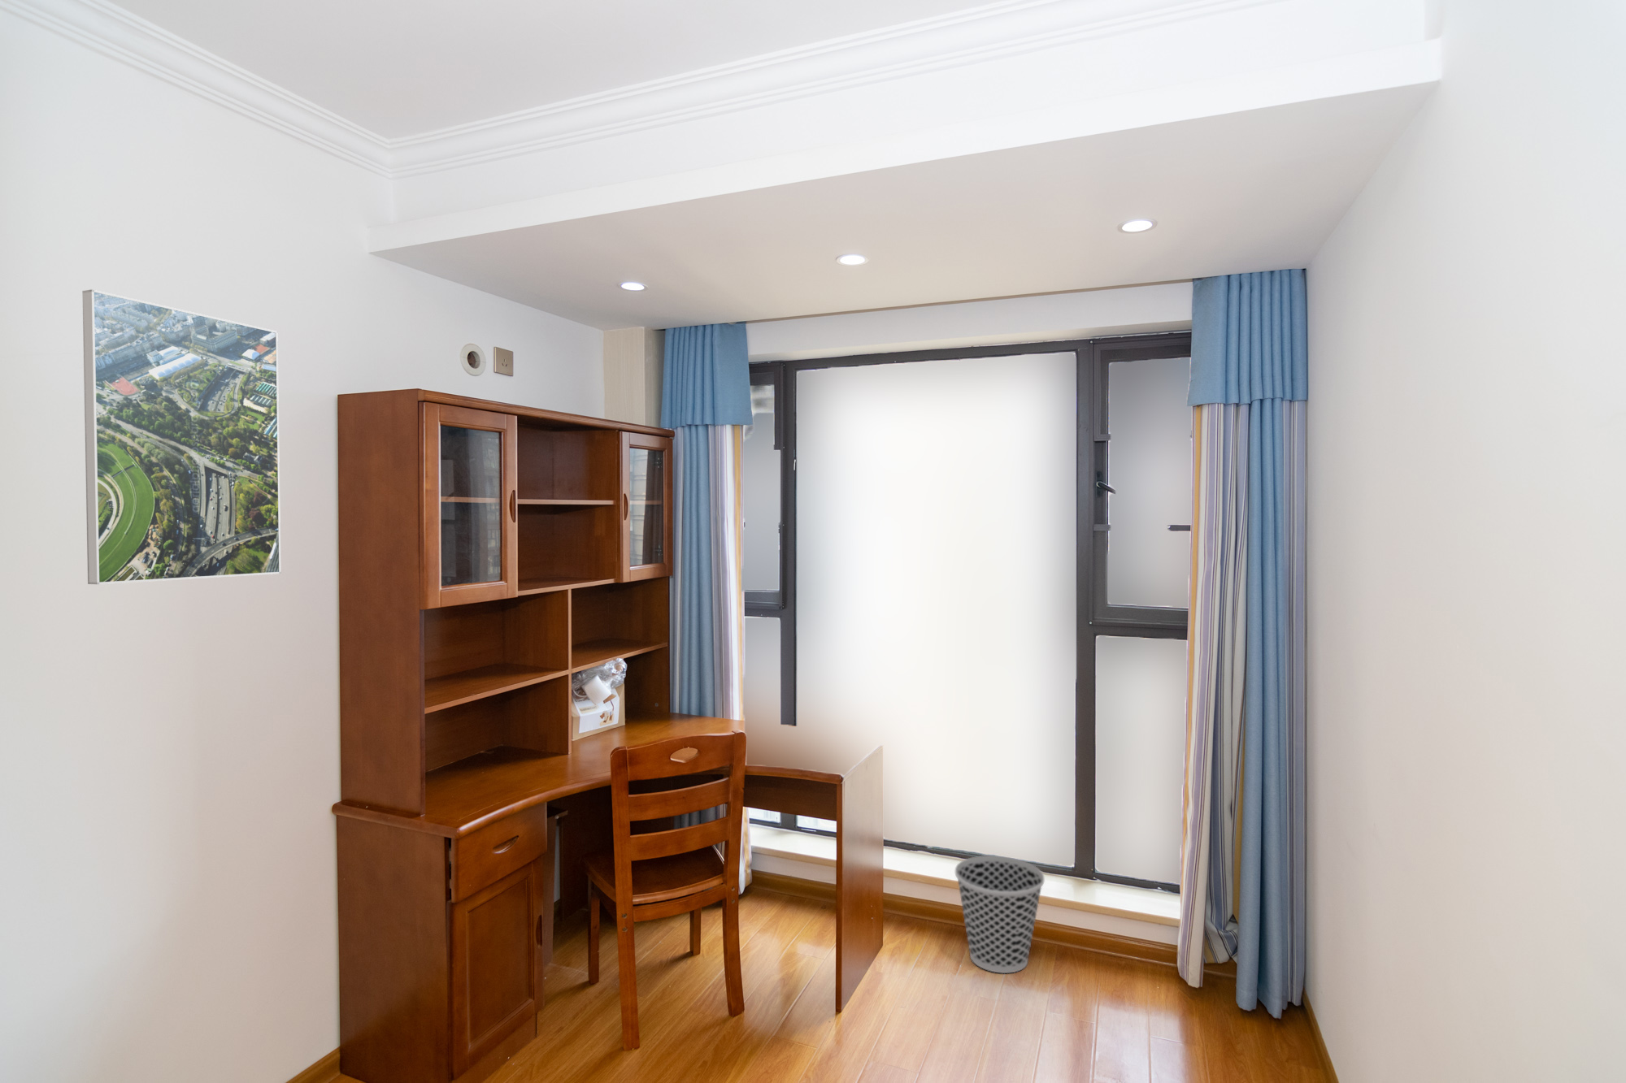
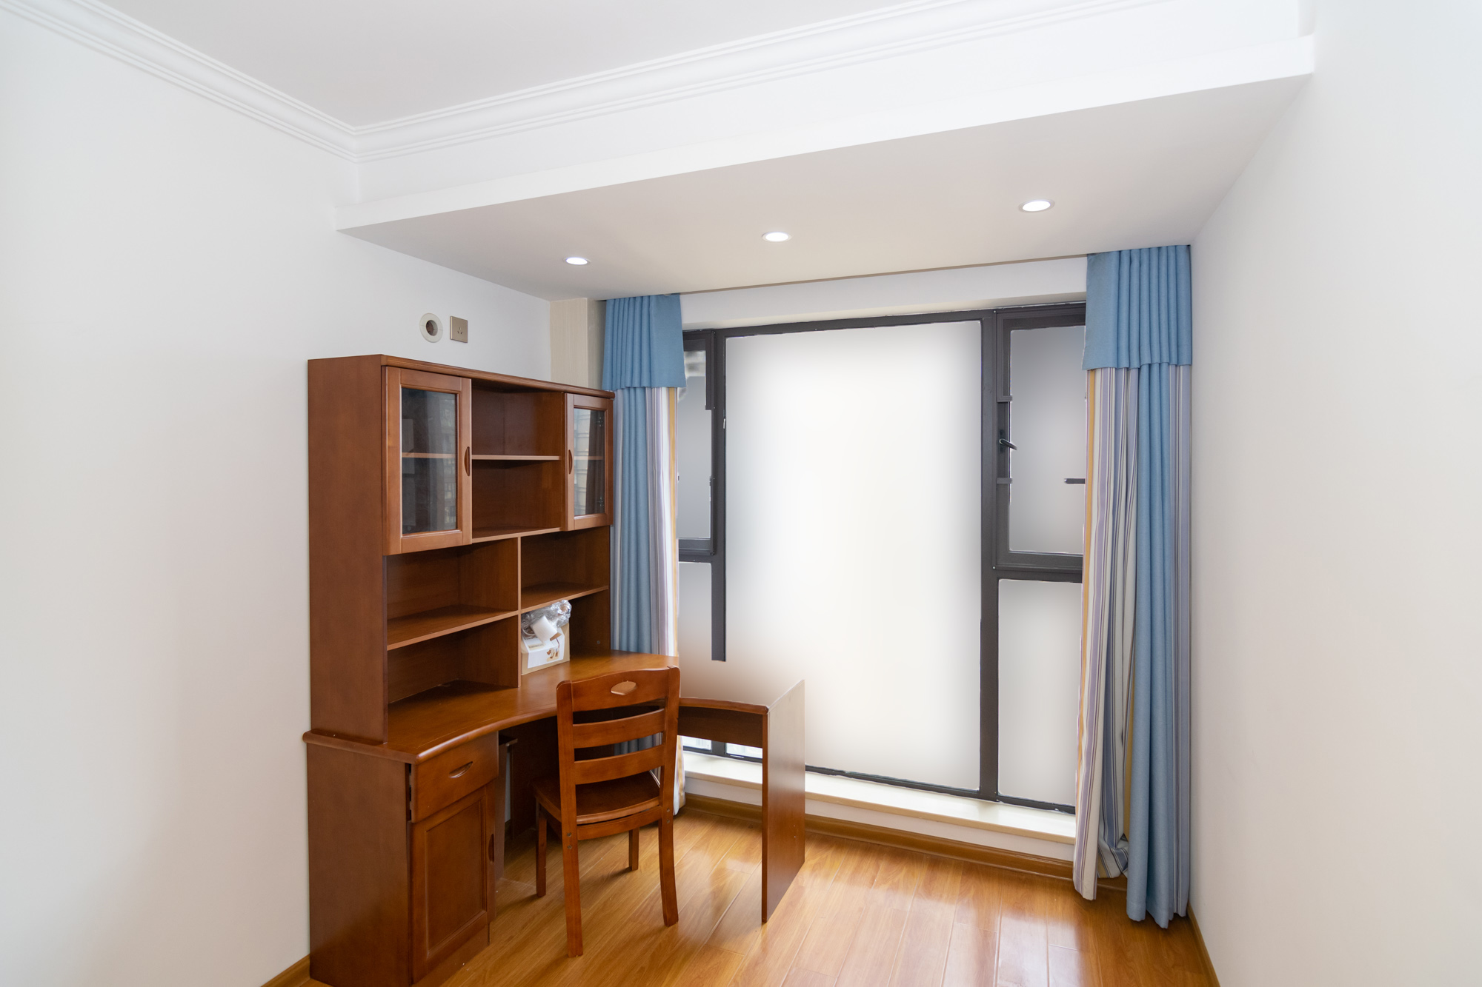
- wastebasket [955,855,1046,974]
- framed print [81,289,282,585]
